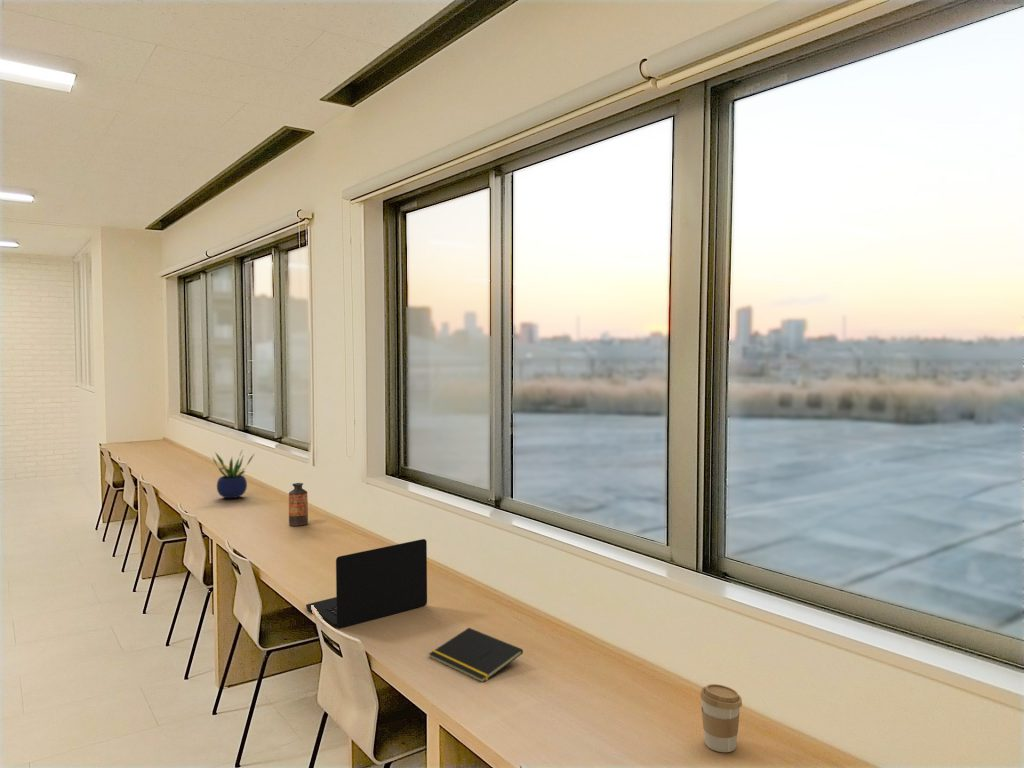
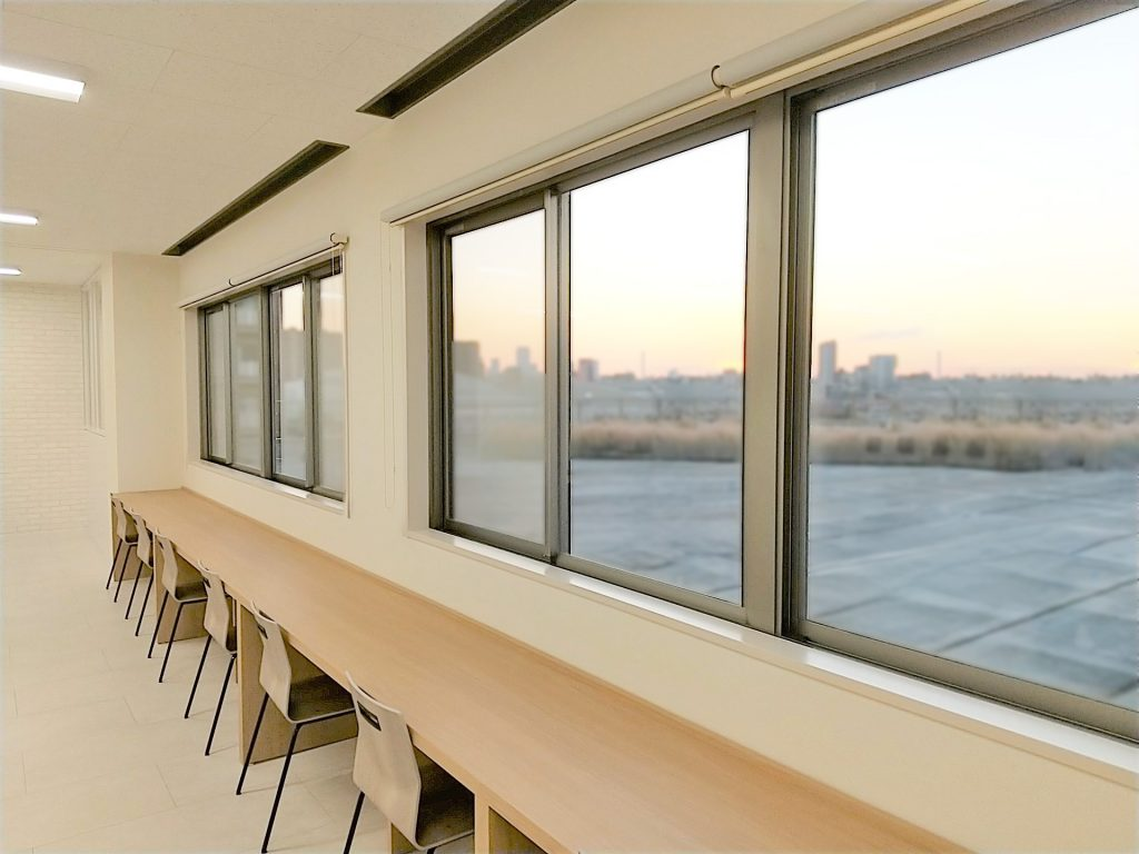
- laptop [305,538,428,630]
- notepad [428,627,524,684]
- coffee cup [699,683,743,753]
- potted plant [212,450,255,499]
- bottle [288,482,309,527]
